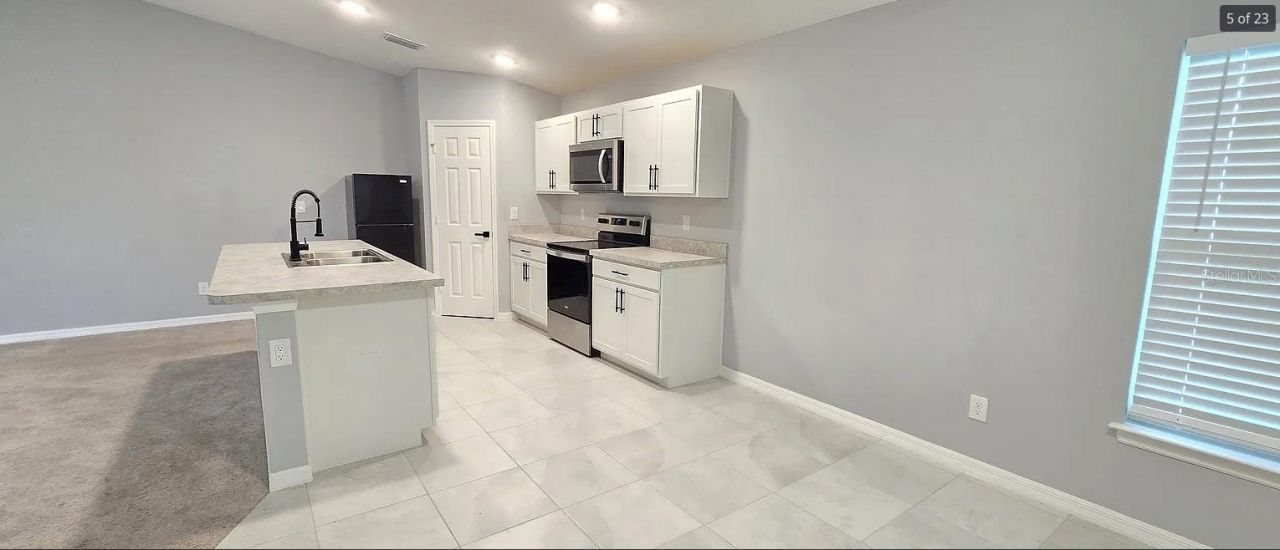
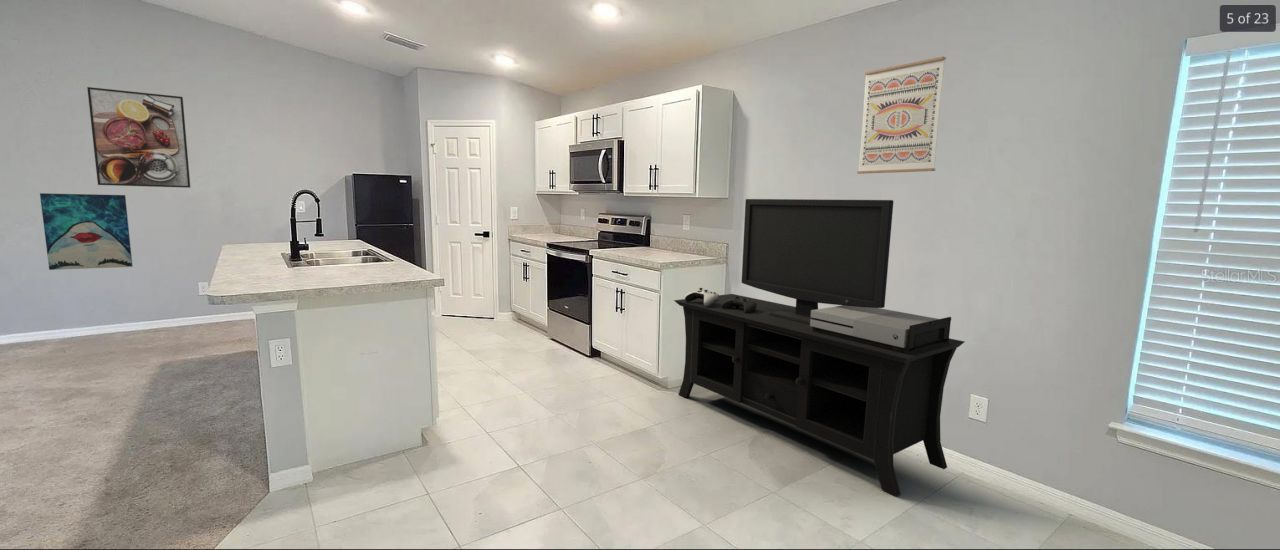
+ wall art [39,192,134,271]
+ media console [673,198,966,497]
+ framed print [86,86,191,189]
+ wall art [856,56,947,175]
